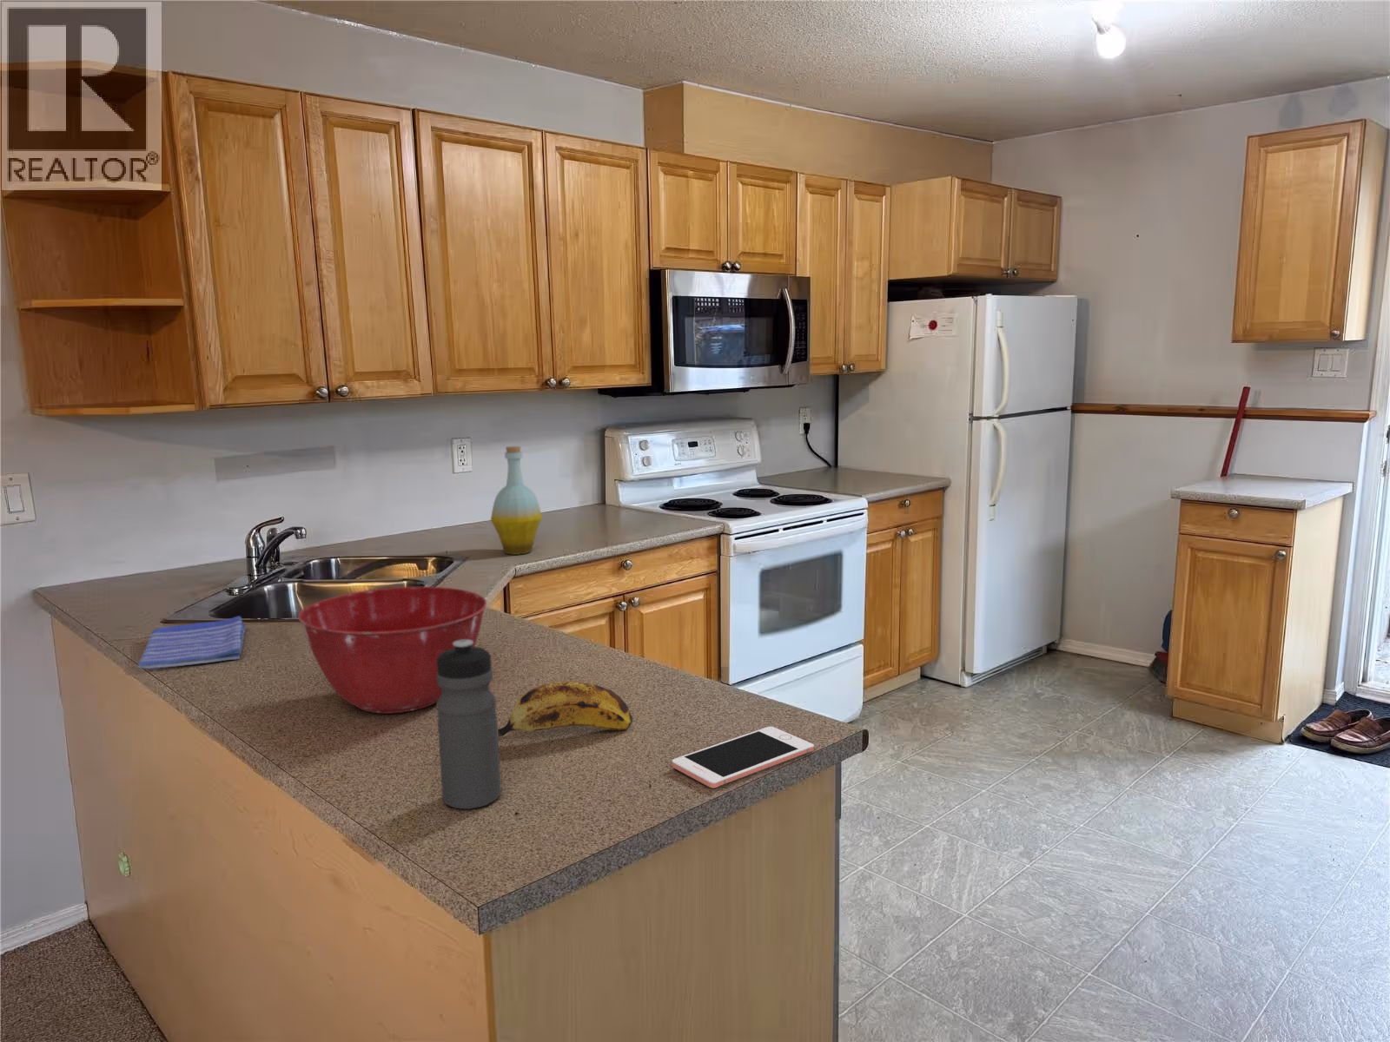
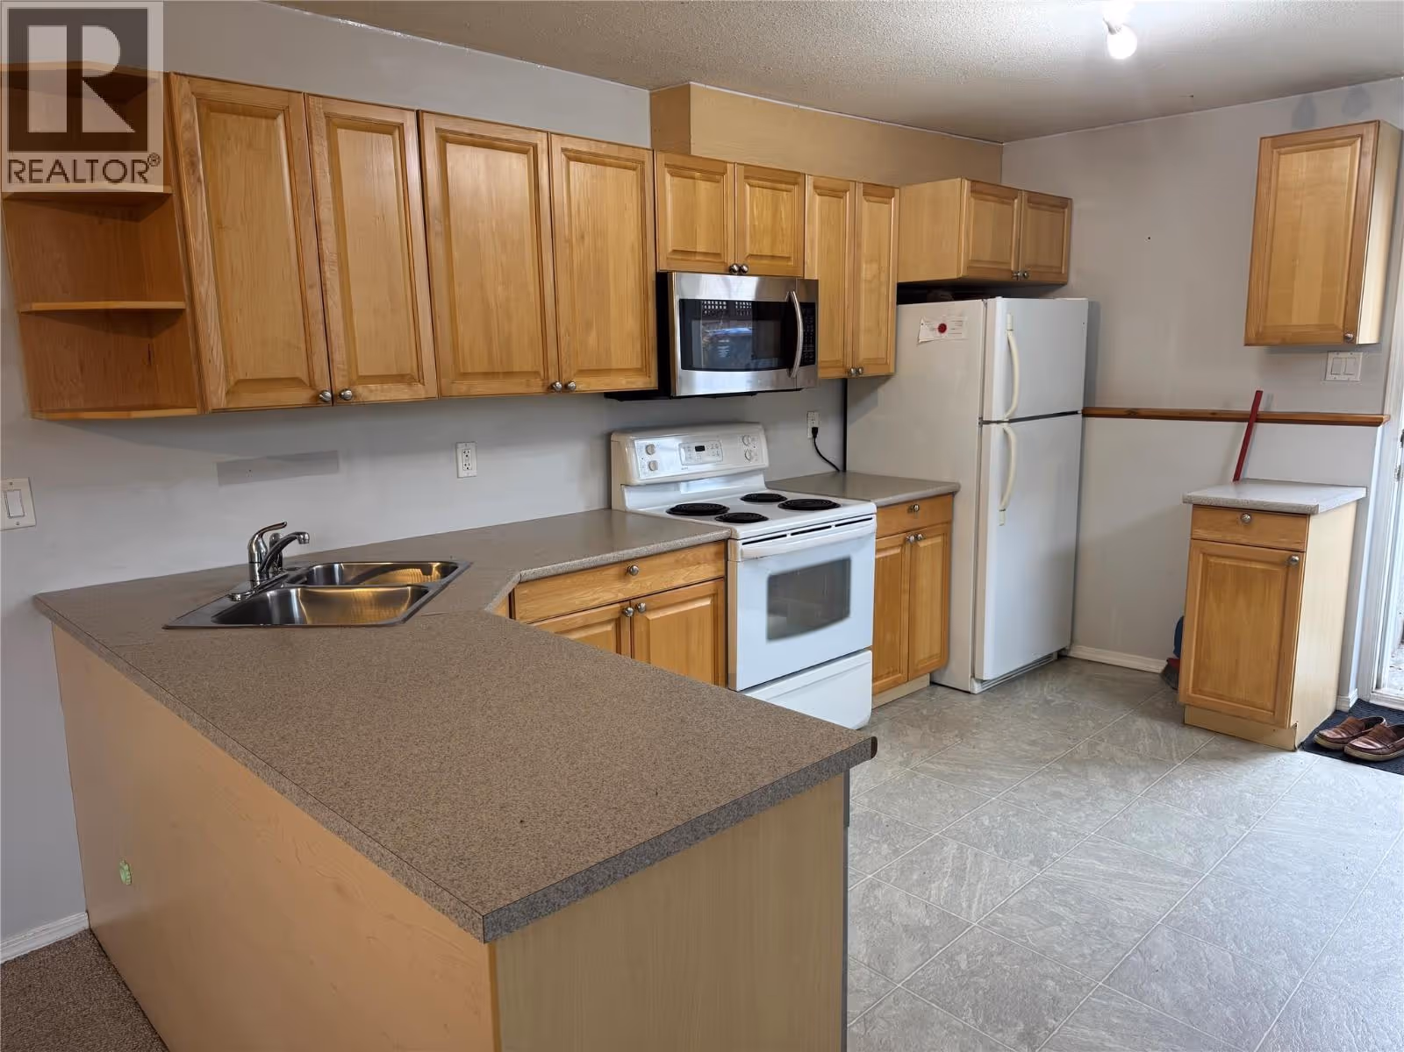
- mixing bowl [297,587,487,715]
- water bottle [436,640,502,810]
- dish towel [137,615,246,670]
- bottle [490,445,543,556]
- cell phone [671,726,815,789]
- banana [498,681,634,738]
